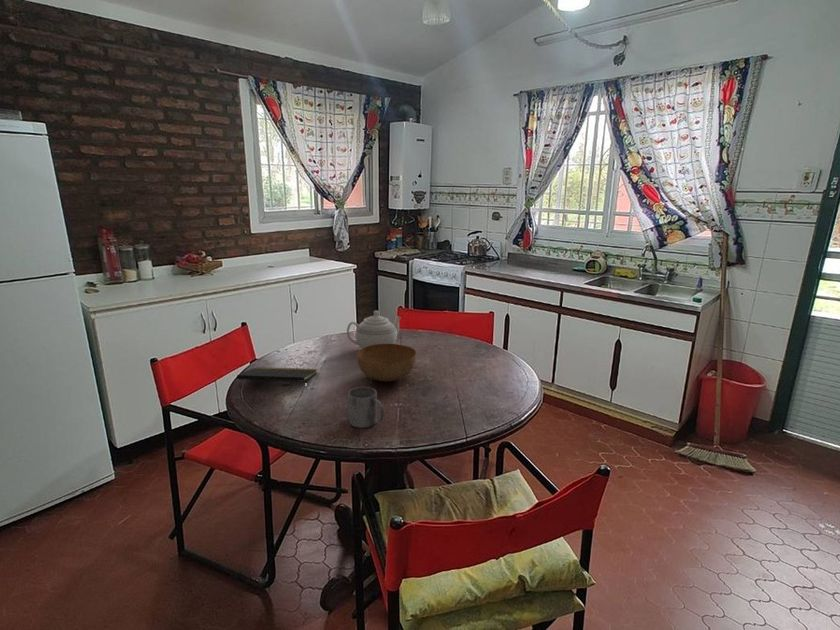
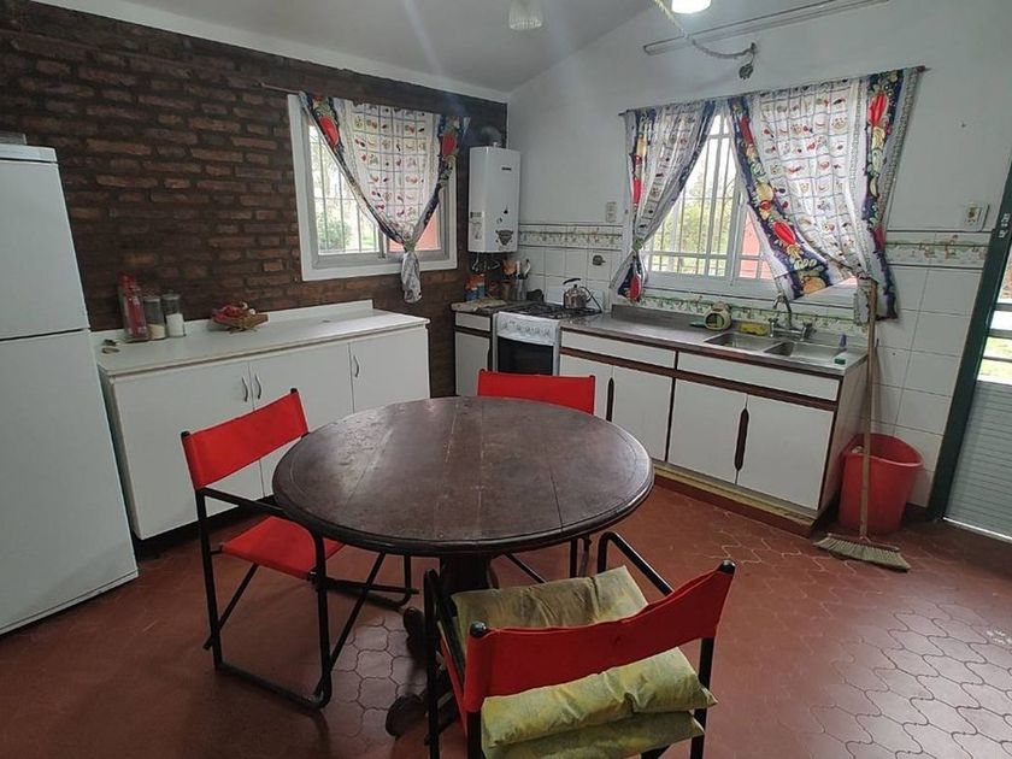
- mug [347,386,385,429]
- teapot [346,310,402,349]
- bowl [356,343,417,382]
- notepad [236,366,318,391]
